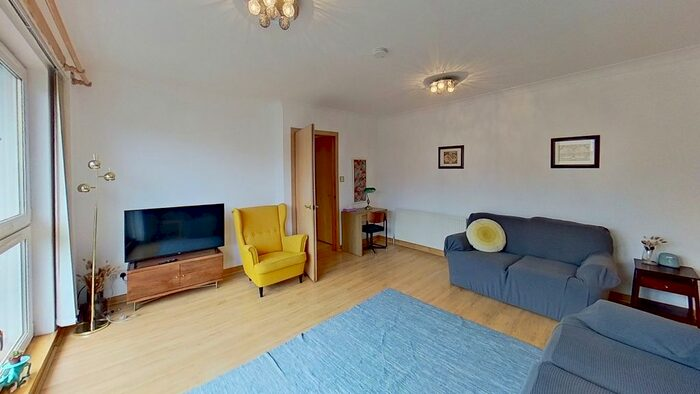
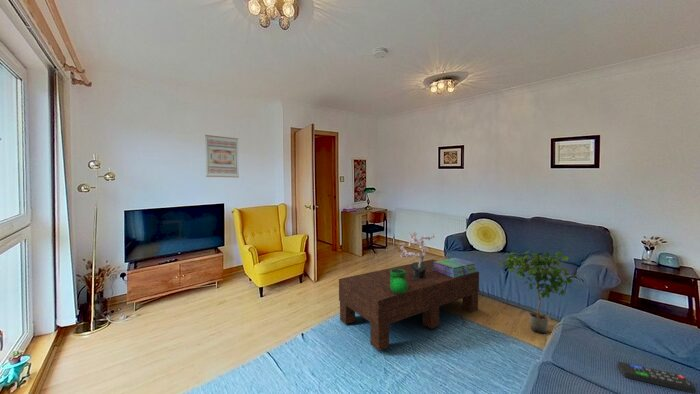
+ stack of books [432,257,478,278]
+ coffee table [338,258,480,351]
+ decorative container [390,269,408,295]
+ remote control [616,361,696,394]
+ wall art [204,134,240,178]
+ potted plant [397,231,436,278]
+ potted plant [498,250,580,334]
